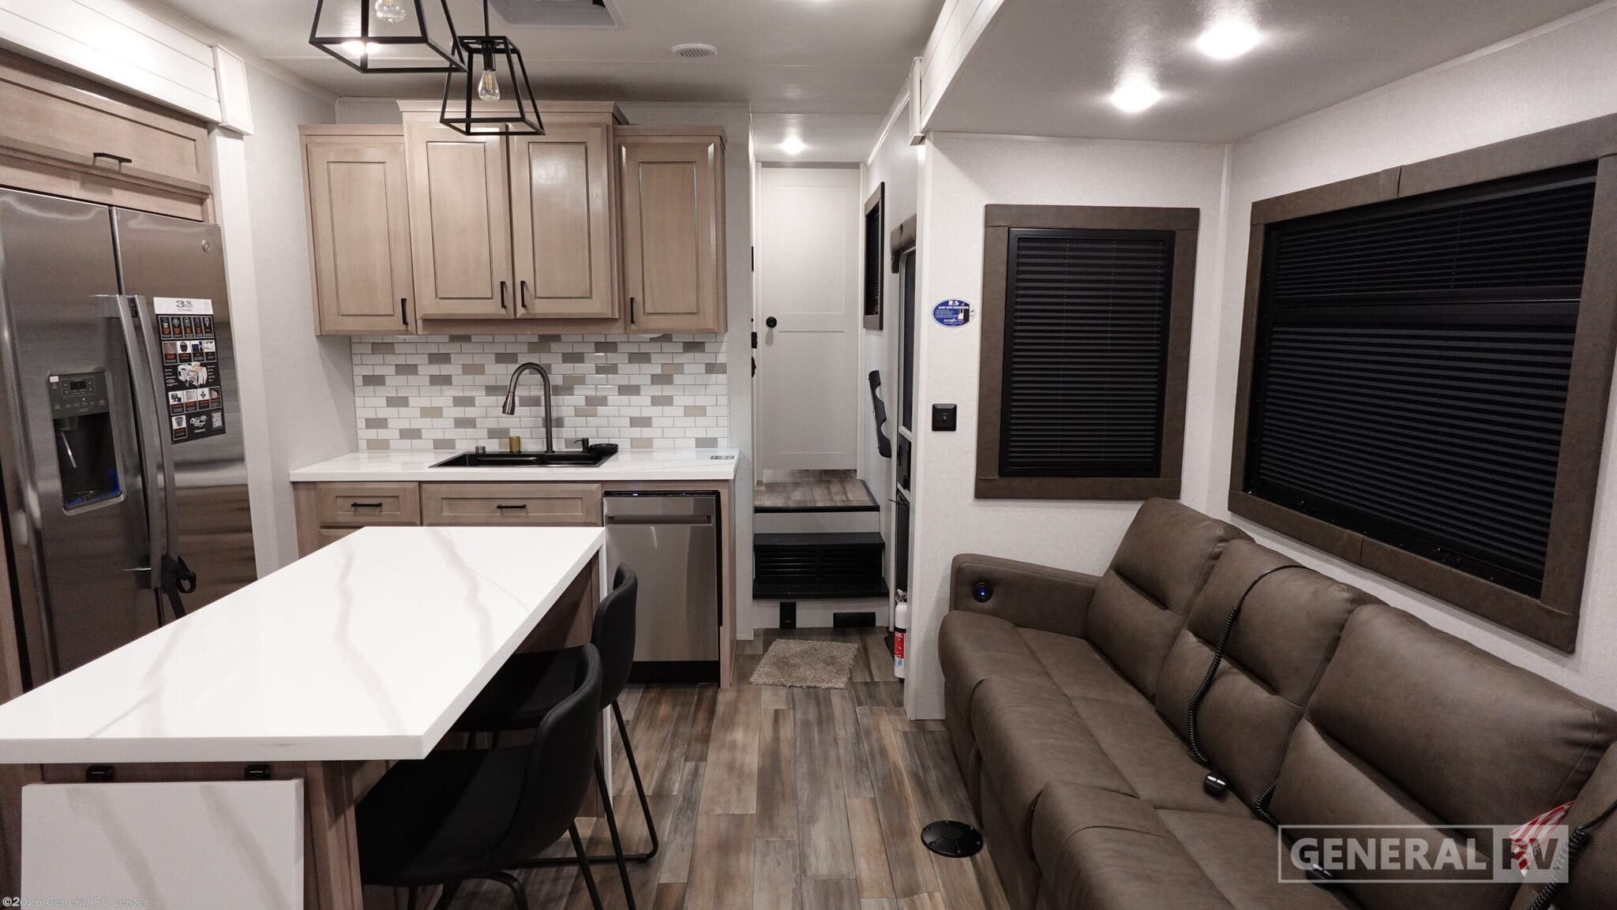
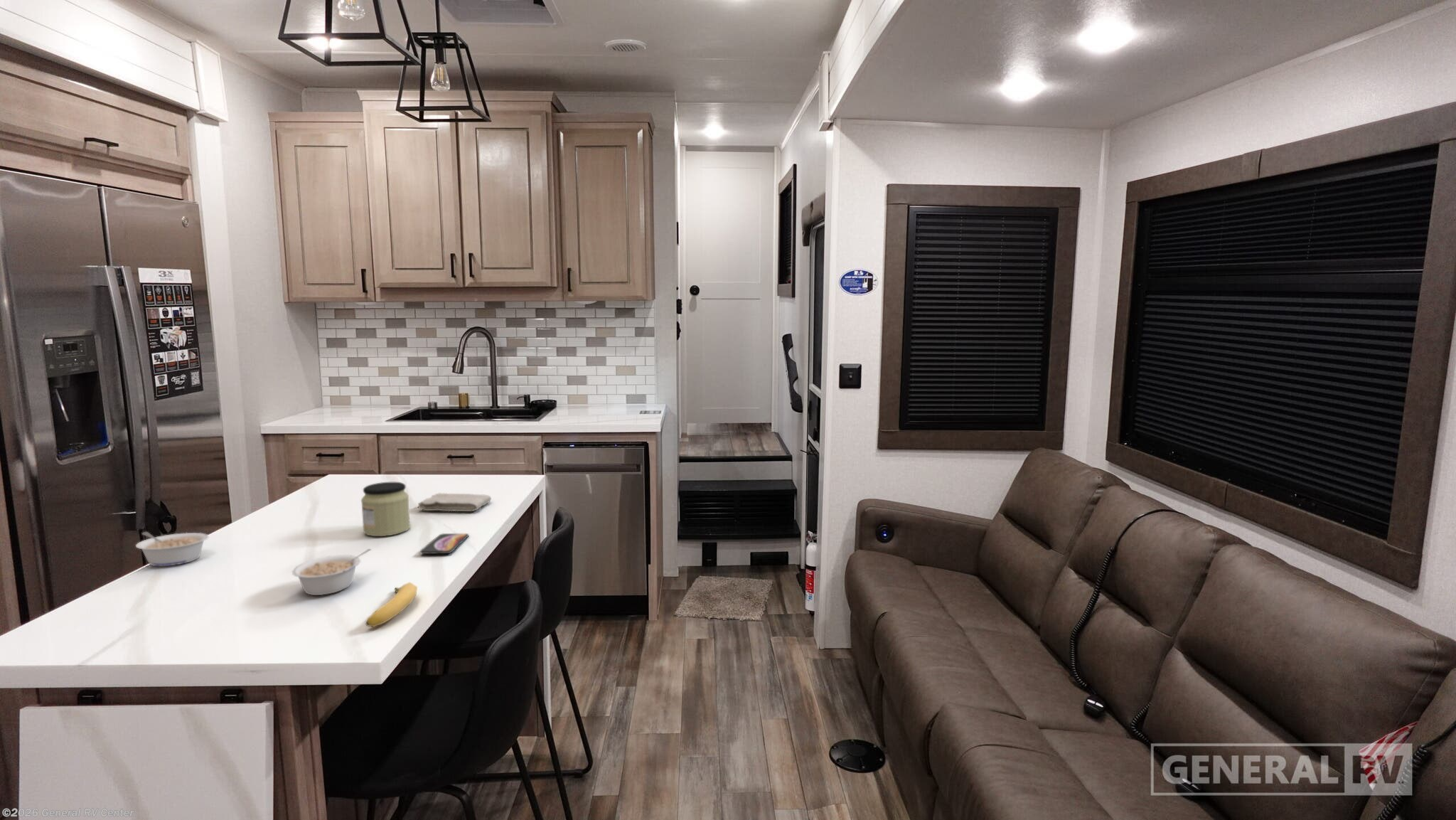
+ legume [135,531,210,567]
+ banana [365,582,418,628]
+ washcloth [417,492,492,512]
+ legume [291,548,372,596]
+ smartphone [419,533,469,555]
+ jar [360,481,411,537]
